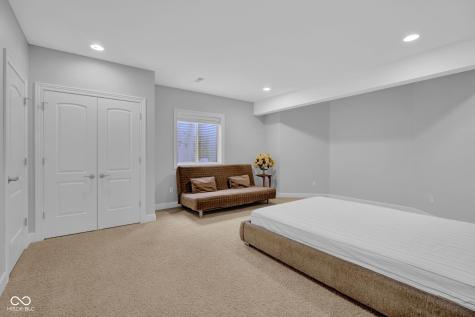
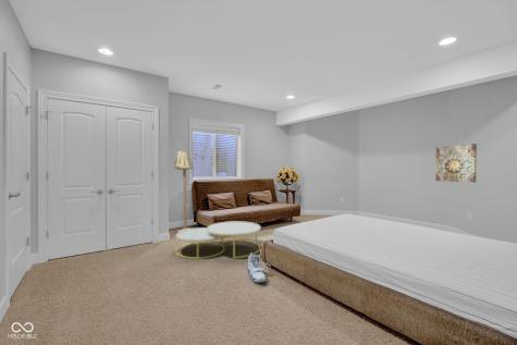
+ sneaker [246,251,267,283]
+ coffee table [175,221,262,260]
+ floor lamp [173,149,194,233]
+ wall art [434,143,478,184]
